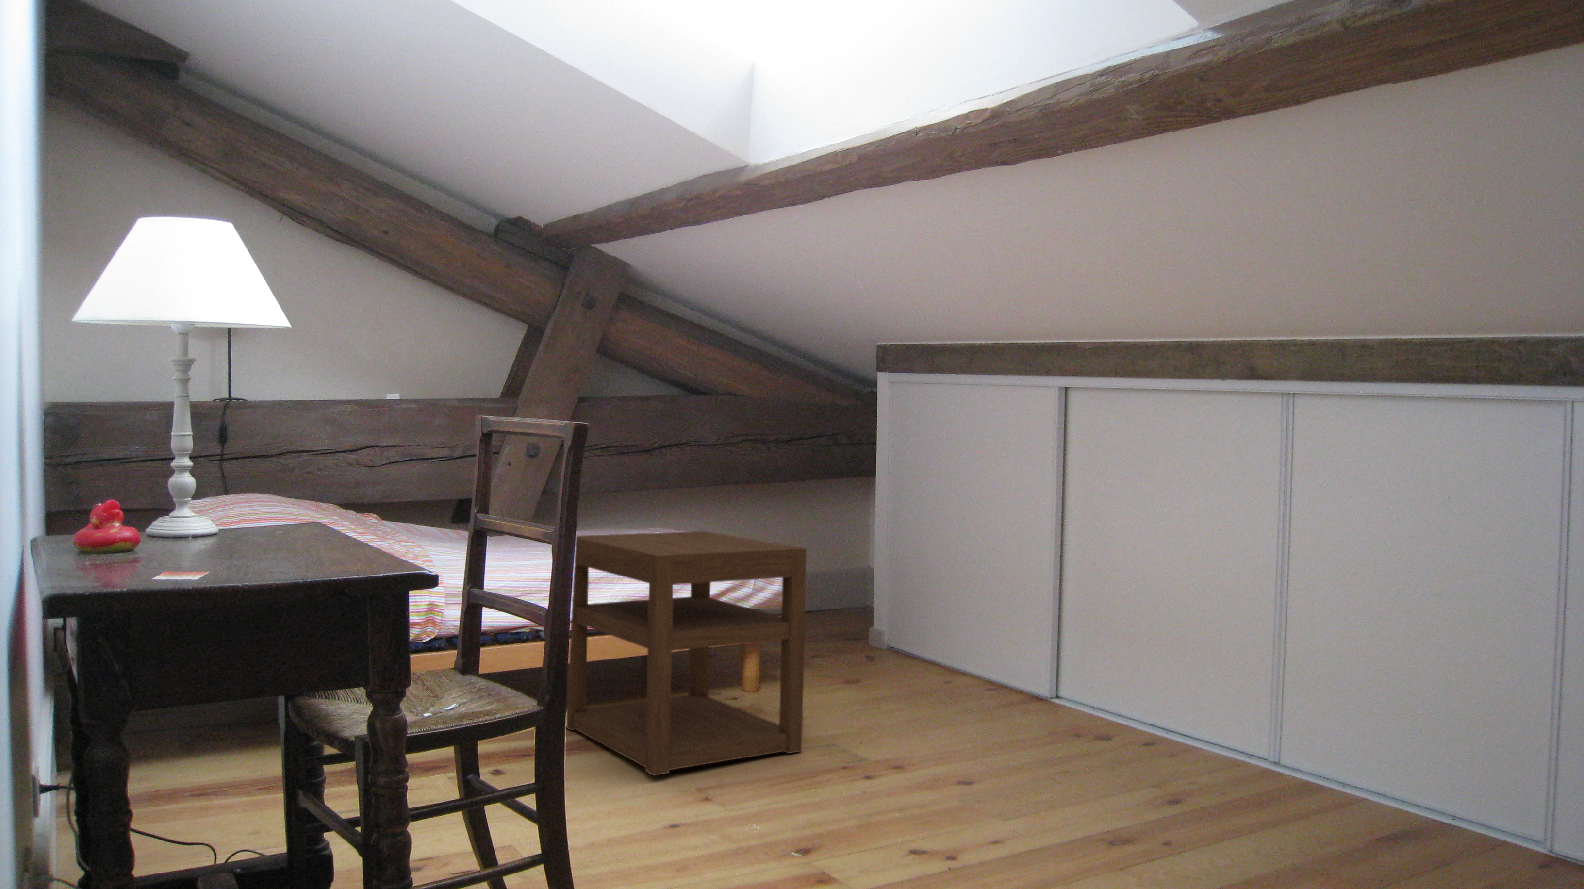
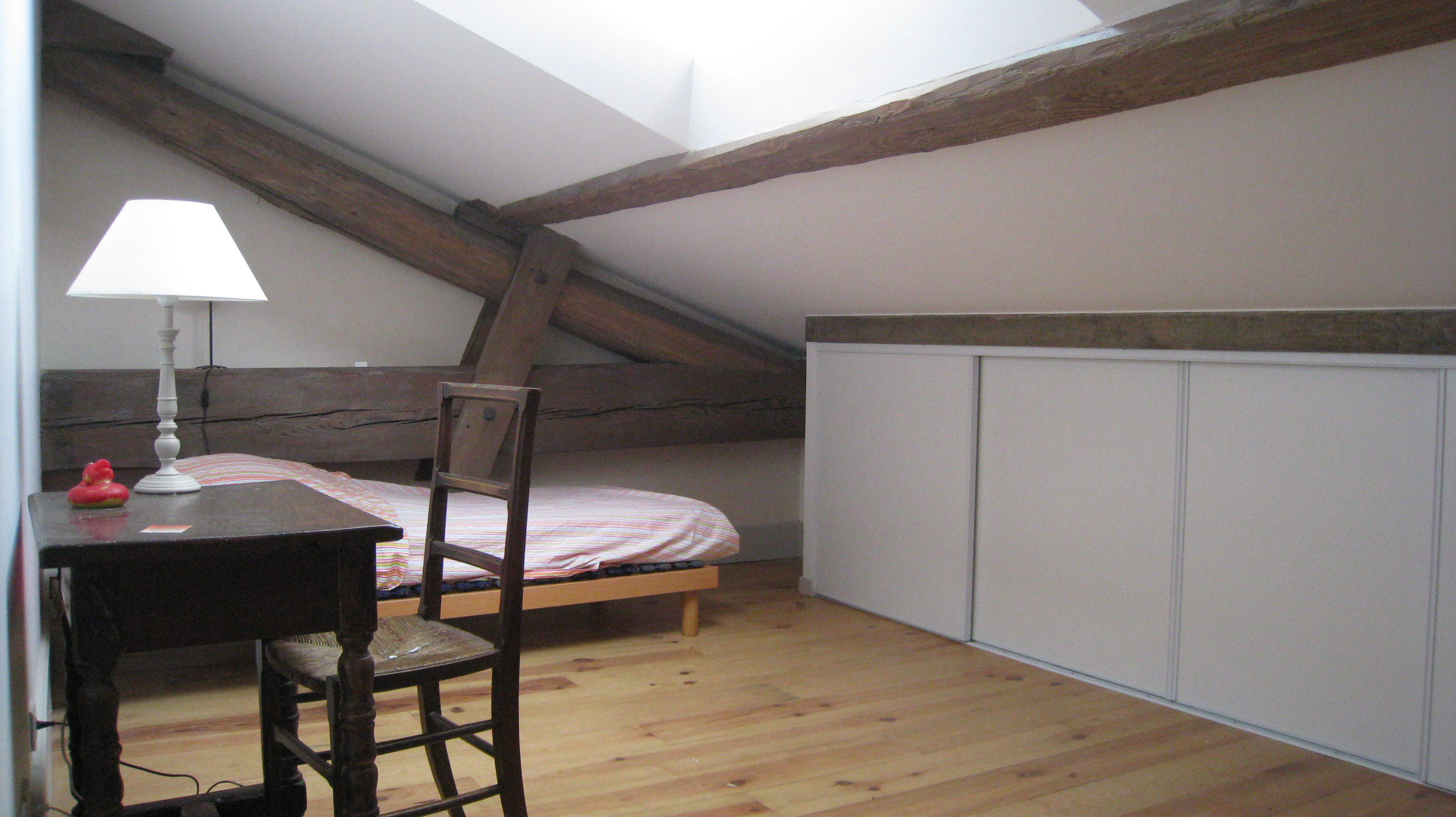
- nightstand [566,531,807,776]
